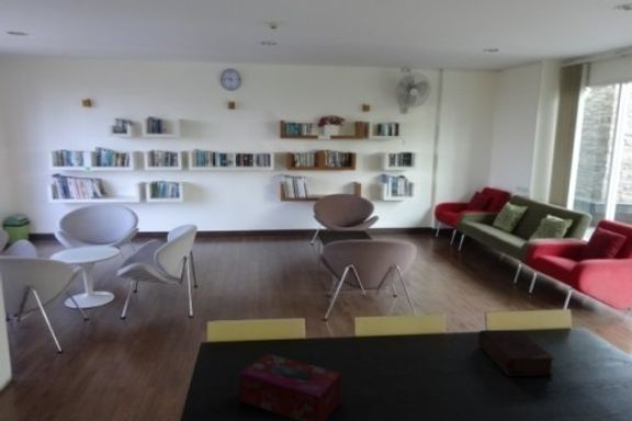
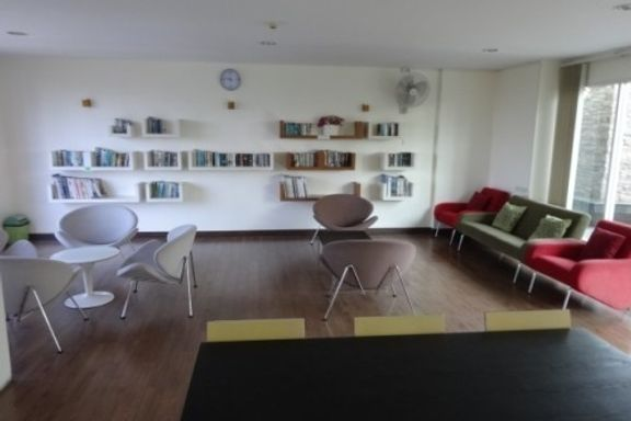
- tissue box [238,352,342,421]
- book [477,329,556,377]
